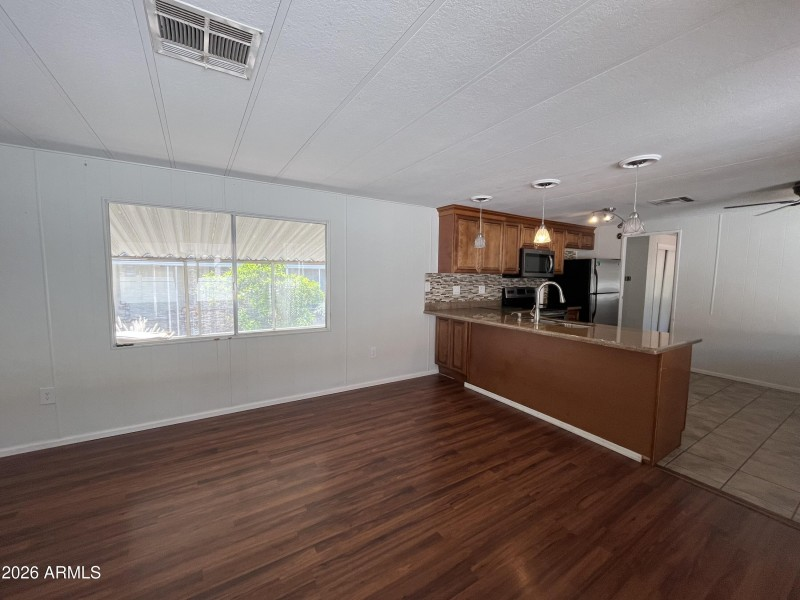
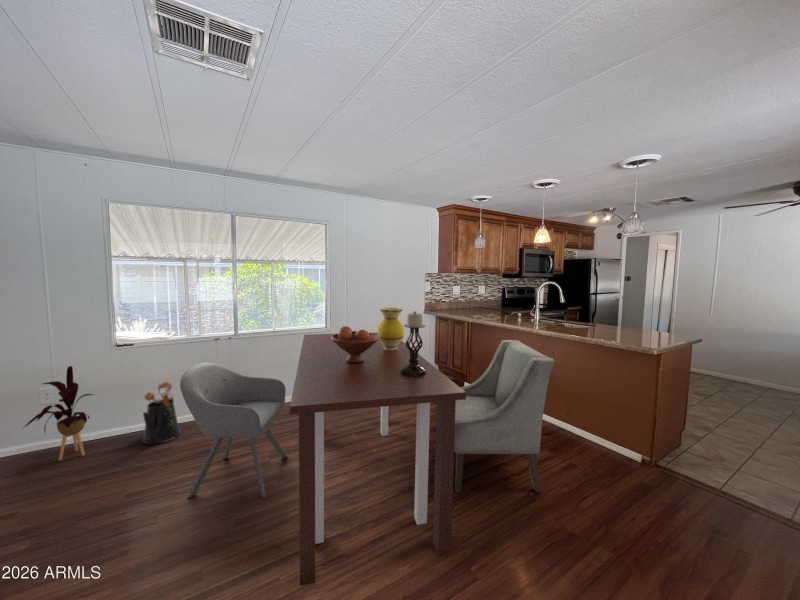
+ chair [179,362,289,499]
+ chair [454,339,555,494]
+ fruit bowl [331,325,379,363]
+ watering can [141,381,182,446]
+ vase [377,306,405,350]
+ dining table [289,331,466,587]
+ house plant [22,365,94,461]
+ candle holder [400,310,427,377]
